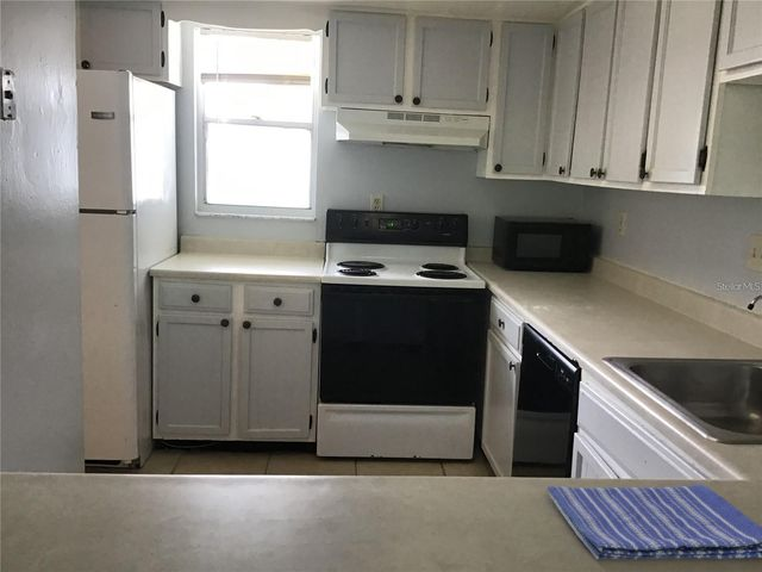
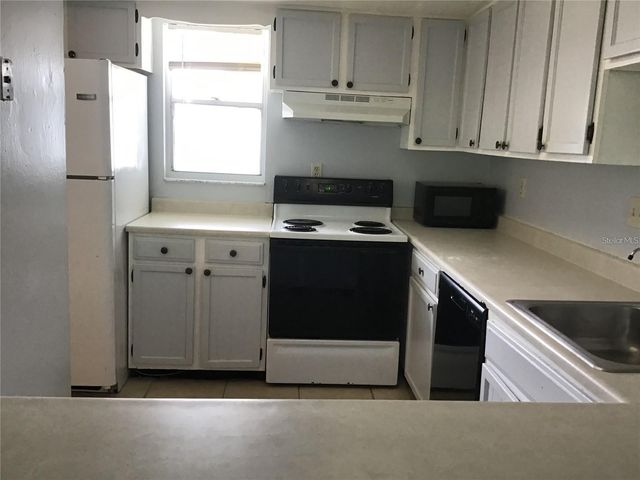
- dish towel [545,484,762,561]
